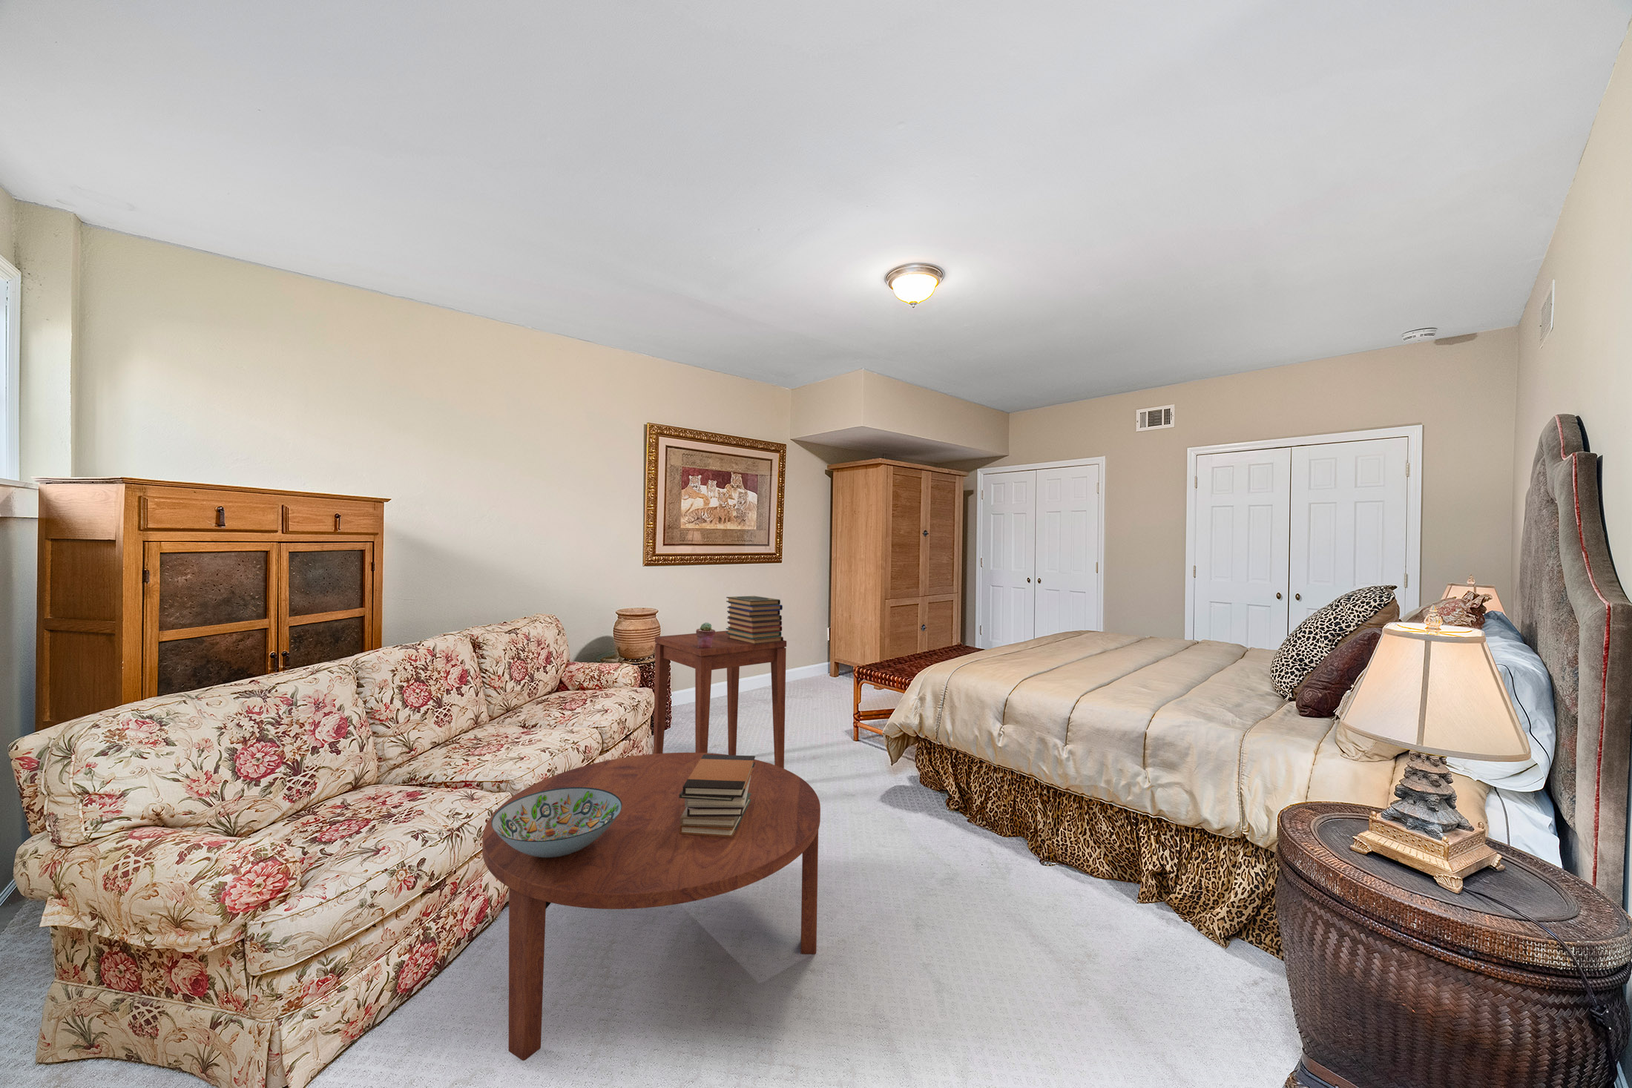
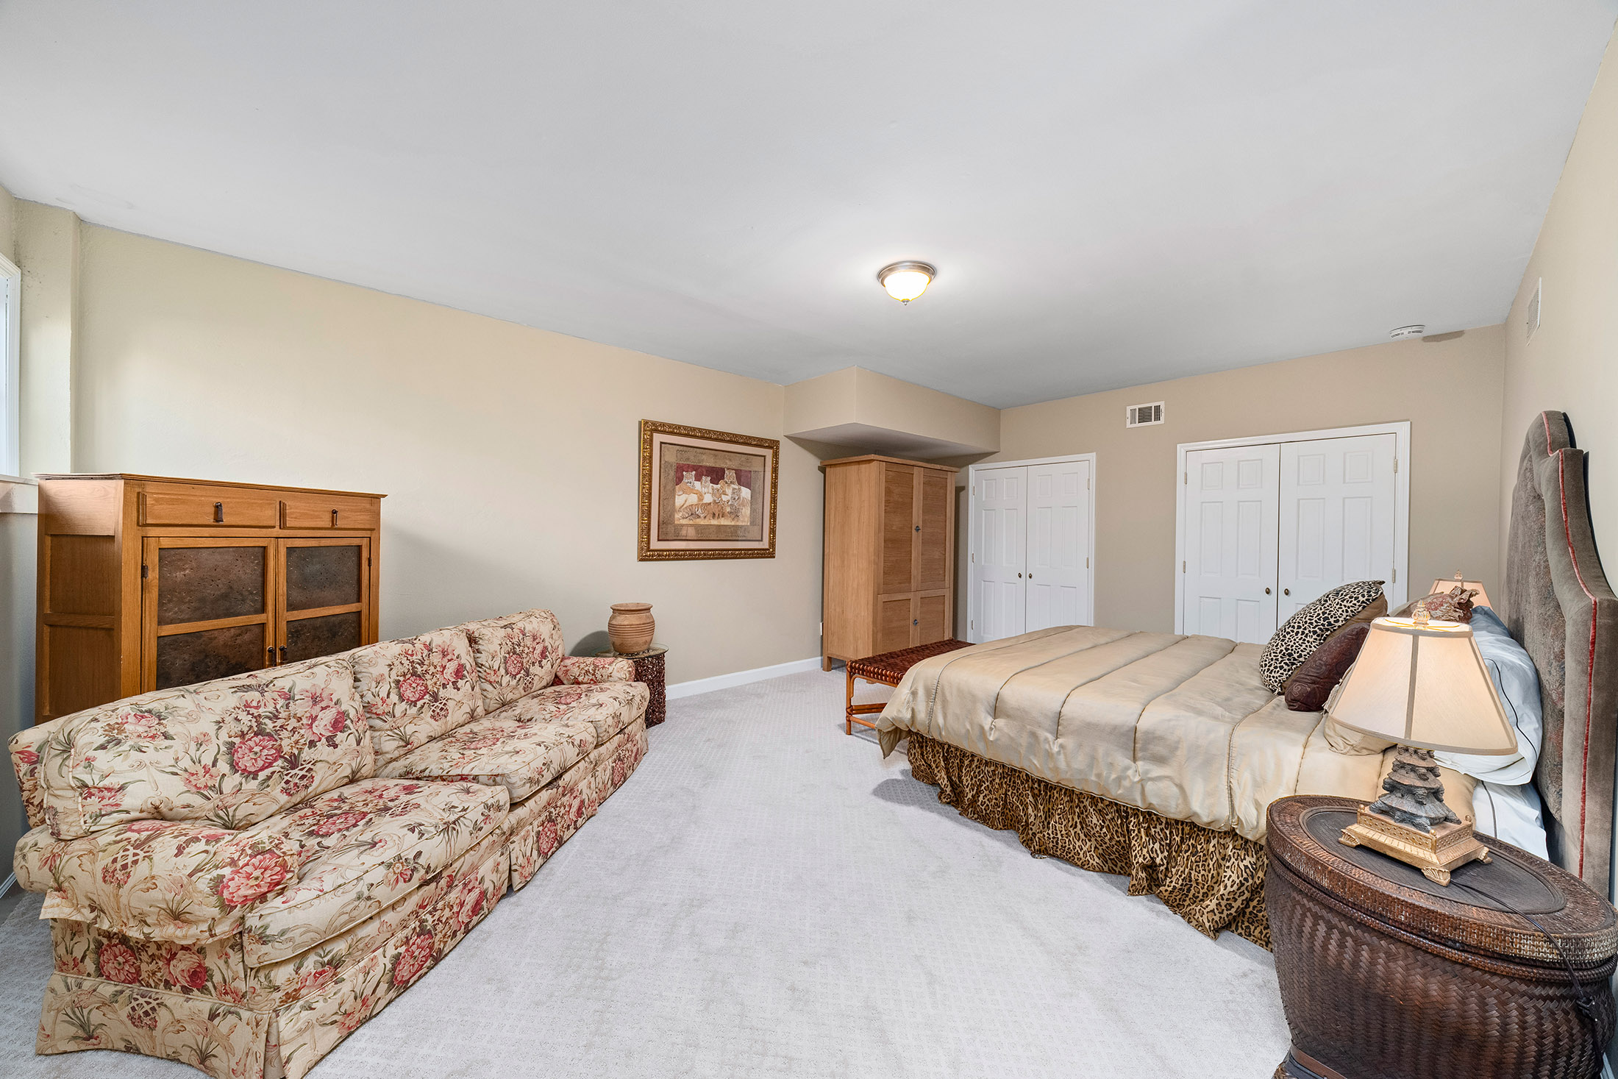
- side table [653,630,787,769]
- book stack [725,595,784,645]
- coffee table [481,752,821,1061]
- decorative bowl [491,787,622,857]
- potted succulent [696,622,716,648]
- book stack [679,754,756,838]
